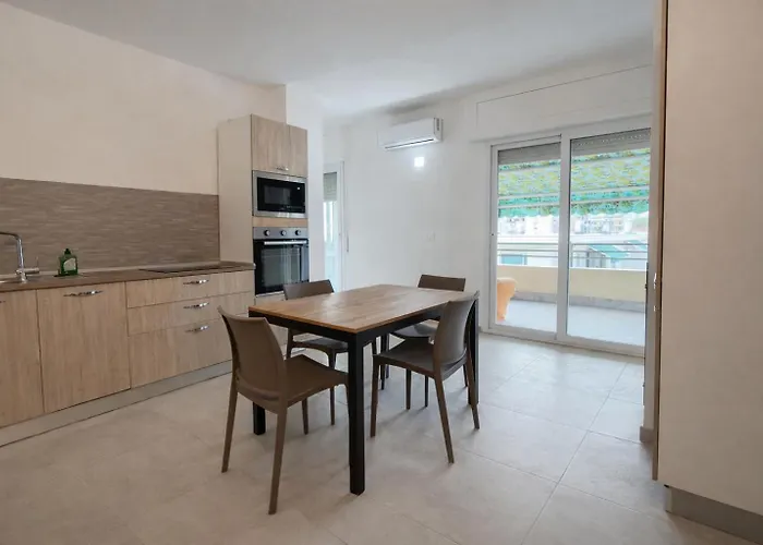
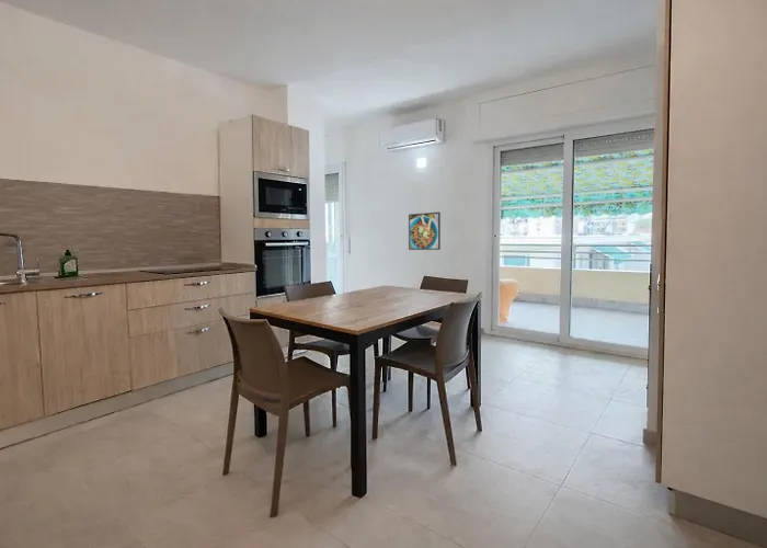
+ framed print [408,212,442,251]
